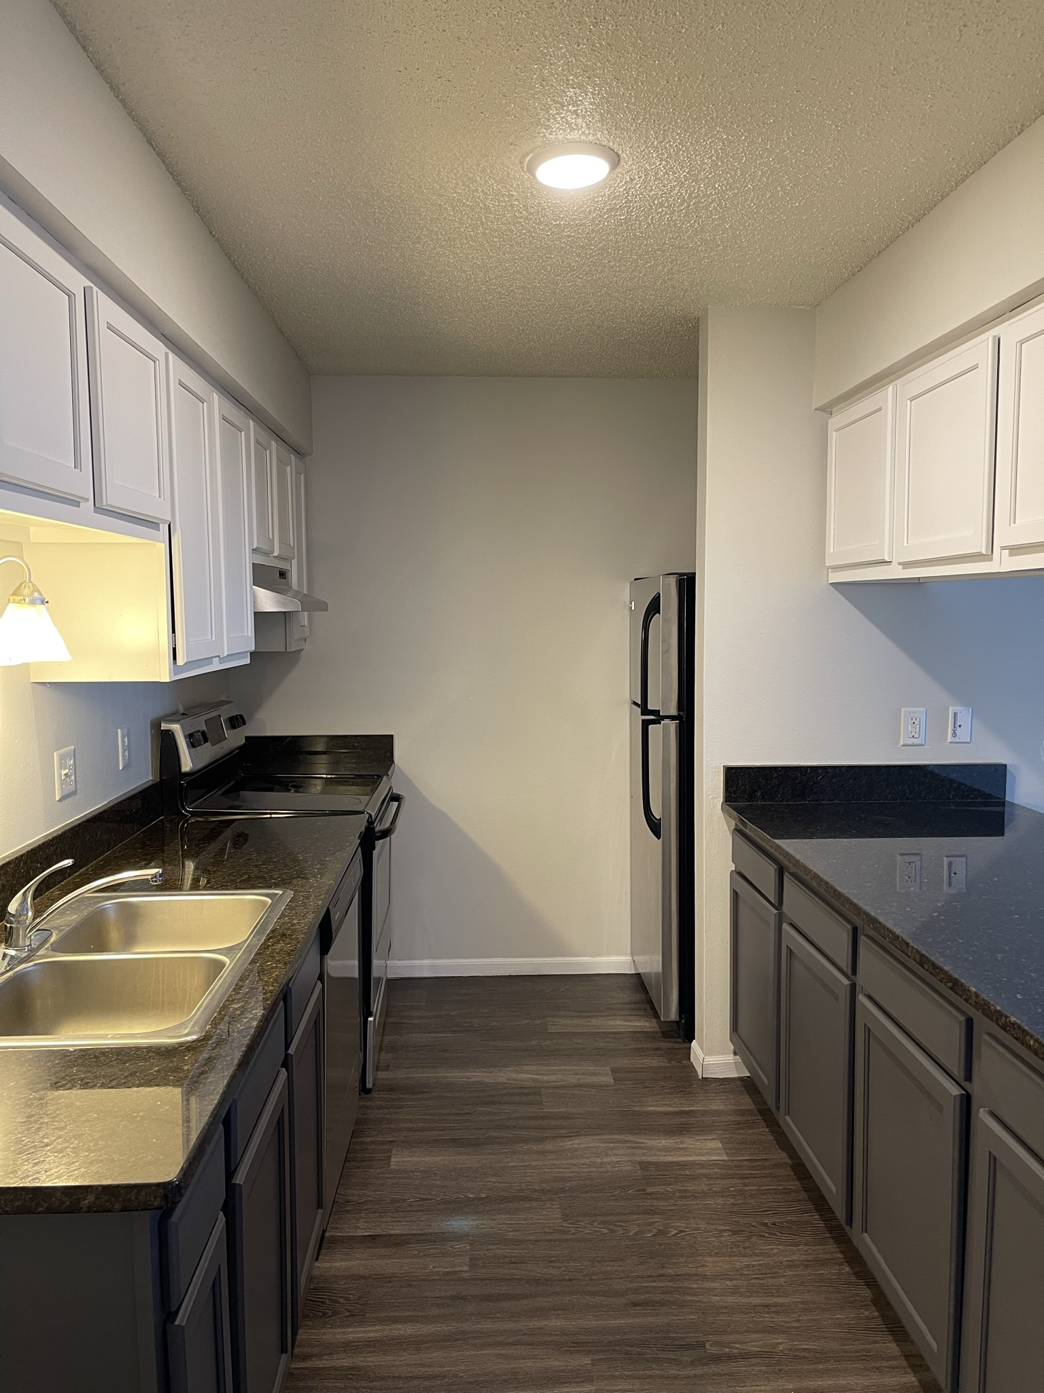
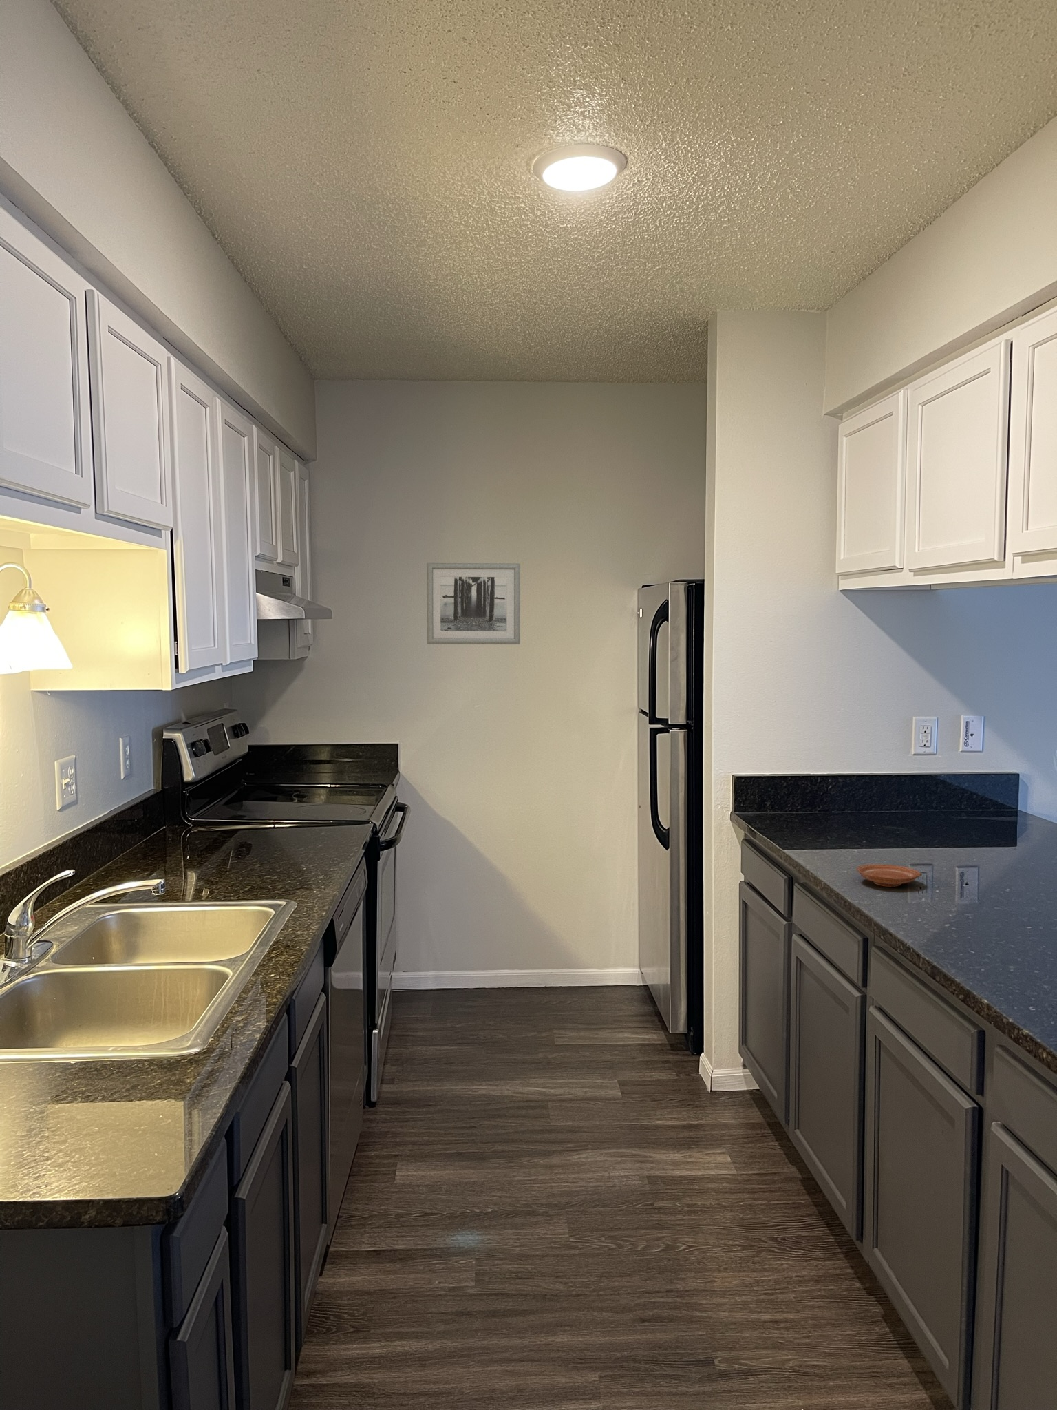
+ plate [856,864,922,887]
+ wall art [426,563,521,645]
